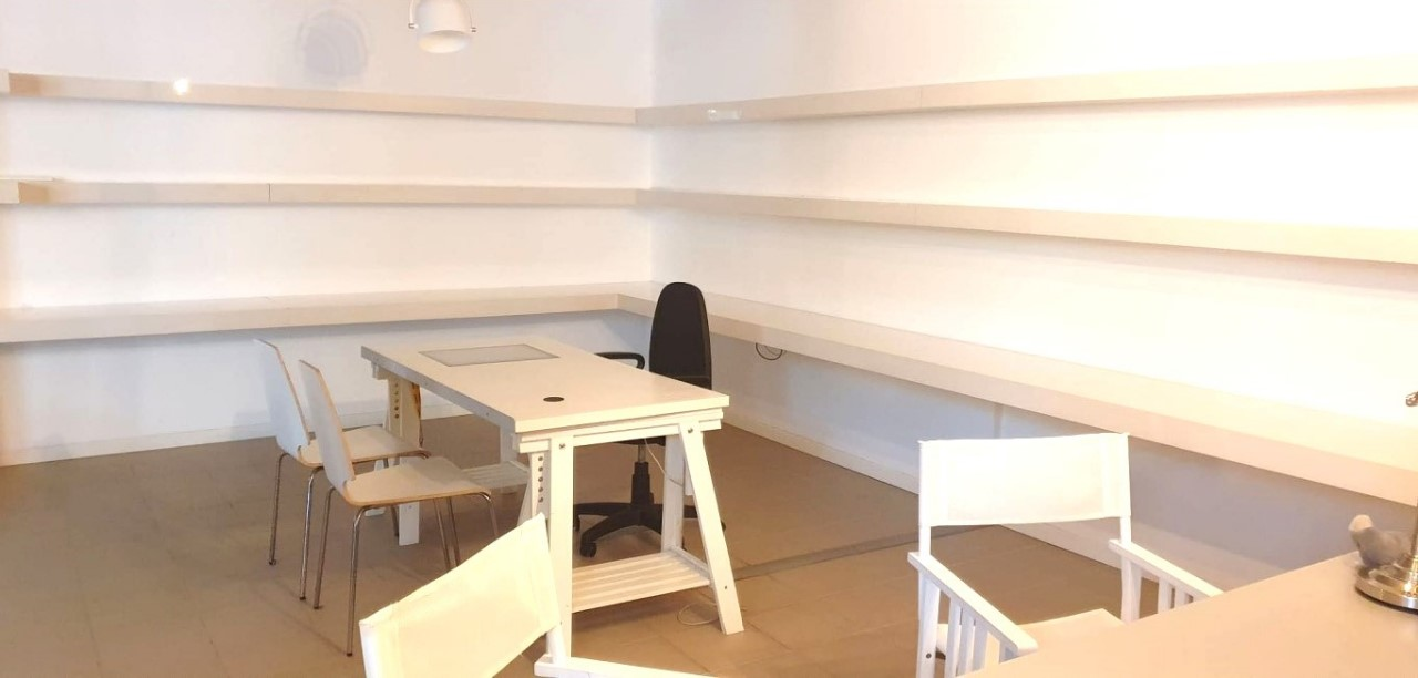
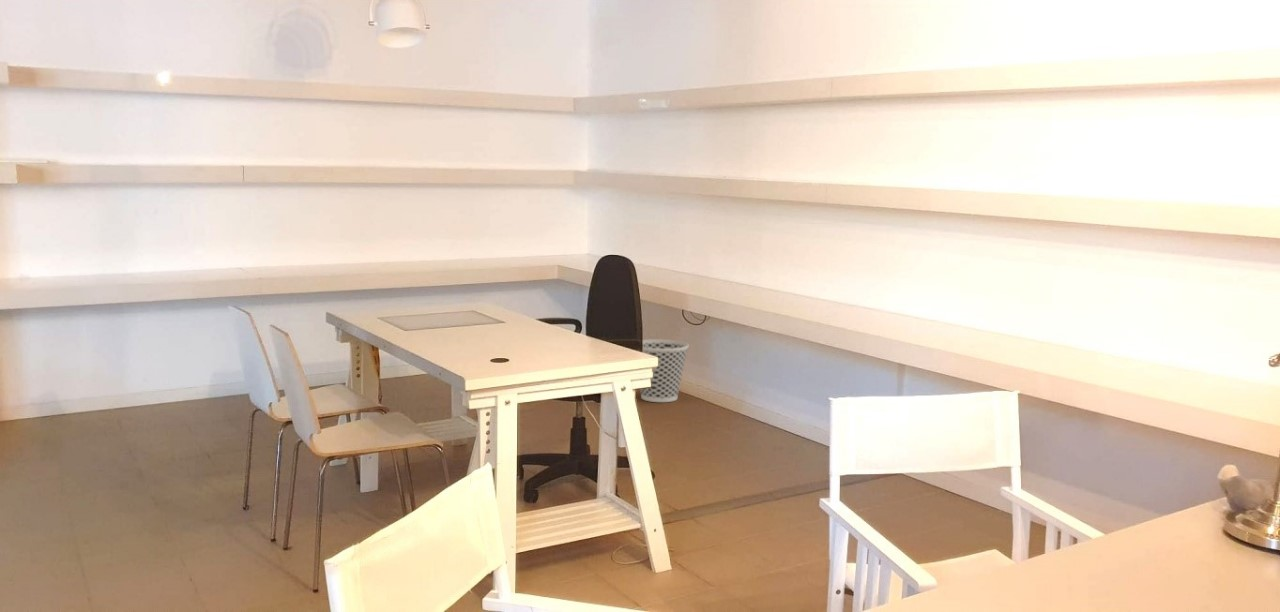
+ wastebasket [639,338,690,403]
